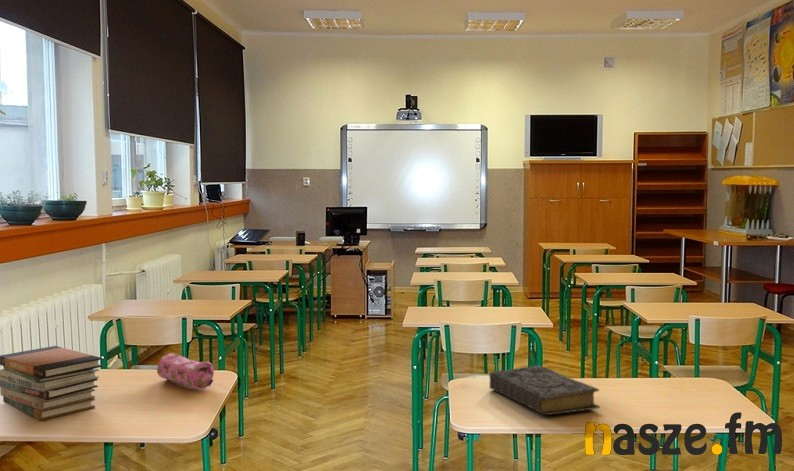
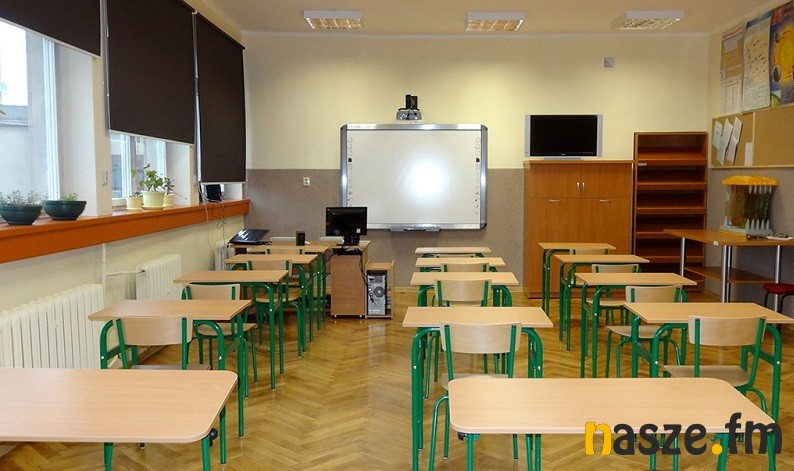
- book [488,365,601,416]
- pencil case [156,352,215,390]
- book stack [0,345,103,421]
